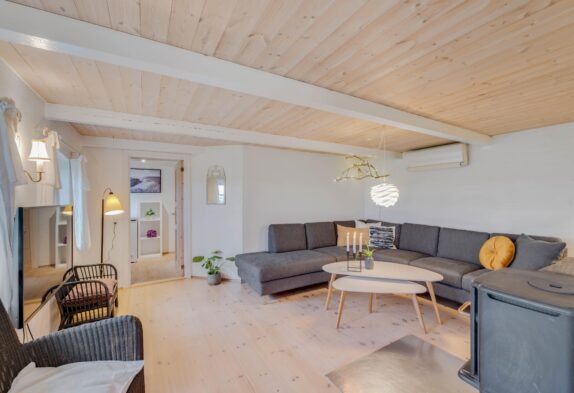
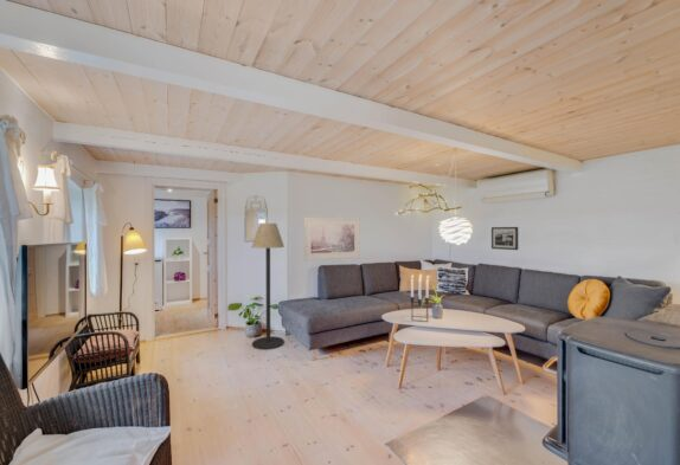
+ floor lamp [250,222,286,350]
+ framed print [303,217,361,261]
+ picture frame [490,226,519,251]
